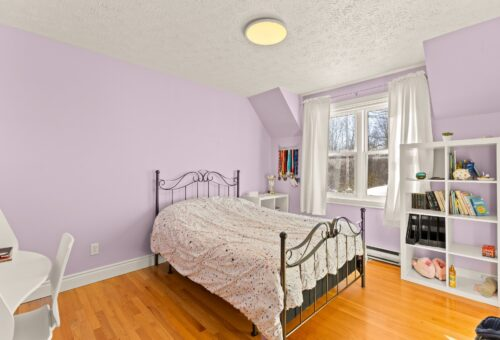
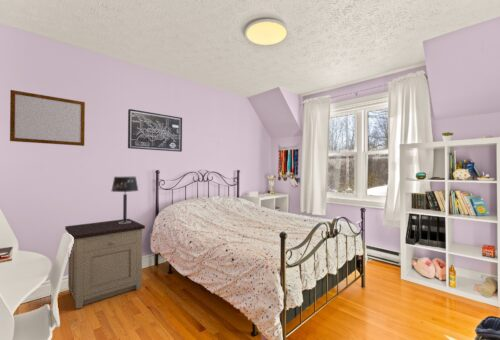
+ nightstand [64,218,146,310]
+ table lamp [111,175,139,224]
+ writing board [9,89,86,147]
+ wall art [127,108,183,153]
